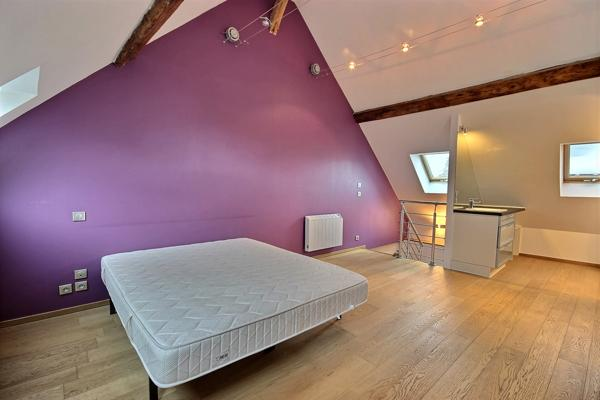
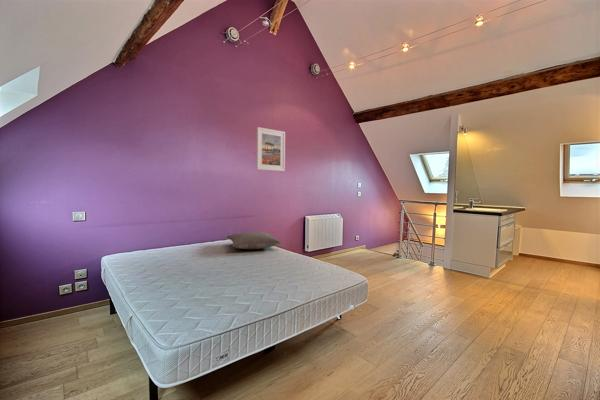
+ pillow [226,231,282,250]
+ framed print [256,126,286,172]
